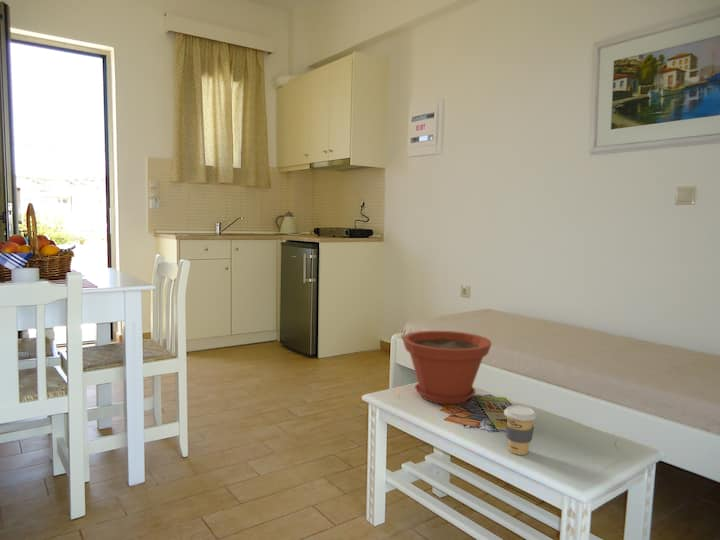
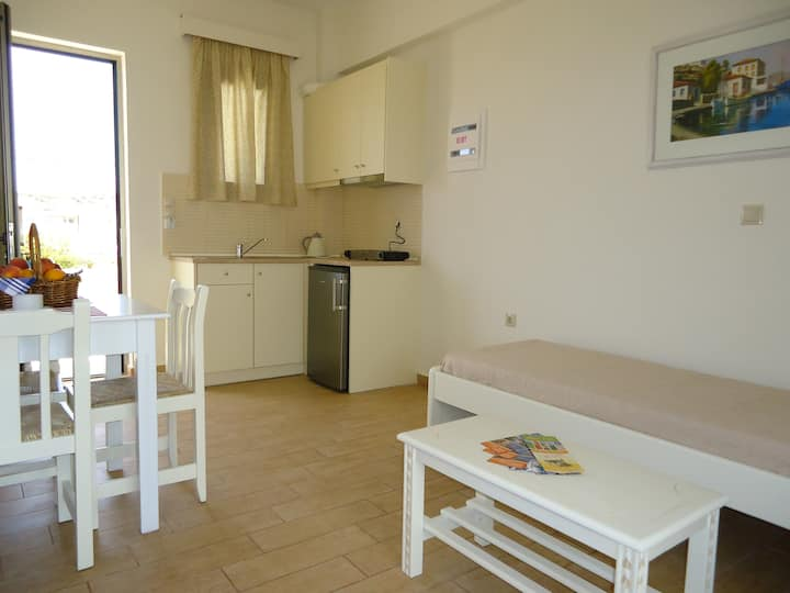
- coffee cup [503,405,538,456]
- plant pot [401,330,493,405]
